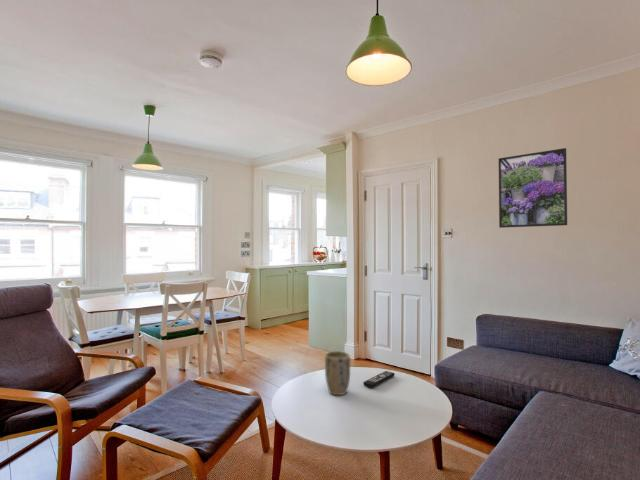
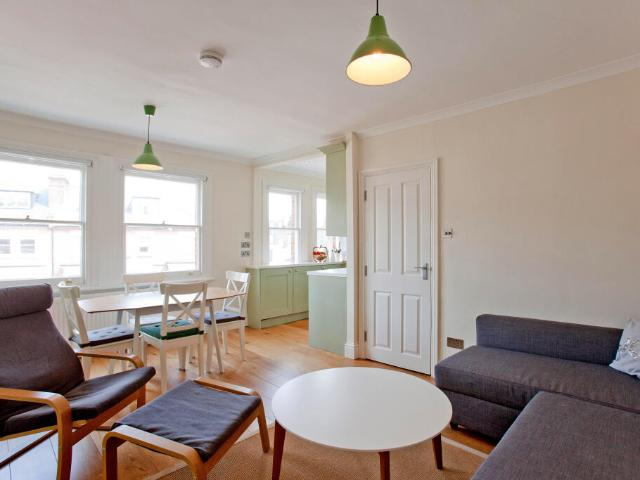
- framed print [498,147,568,229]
- plant pot [324,350,351,396]
- remote control [362,370,396,389]
